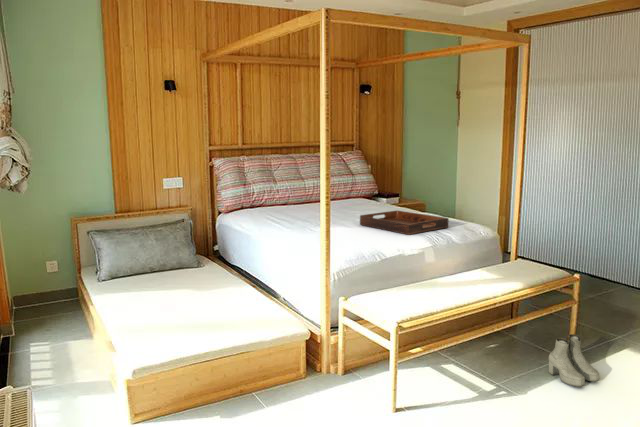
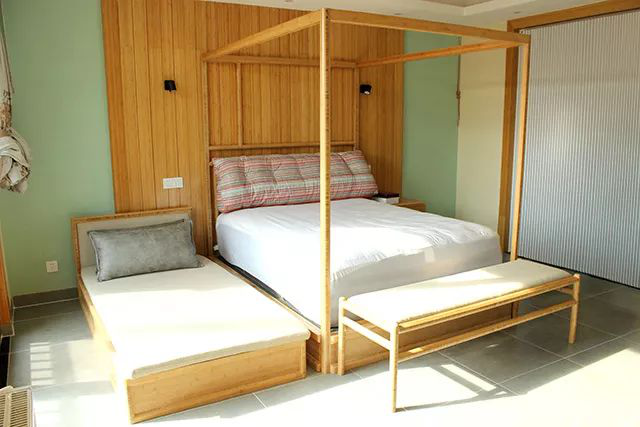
- serving tray [359,209,450,236]
- boots [548,333,600,388]
